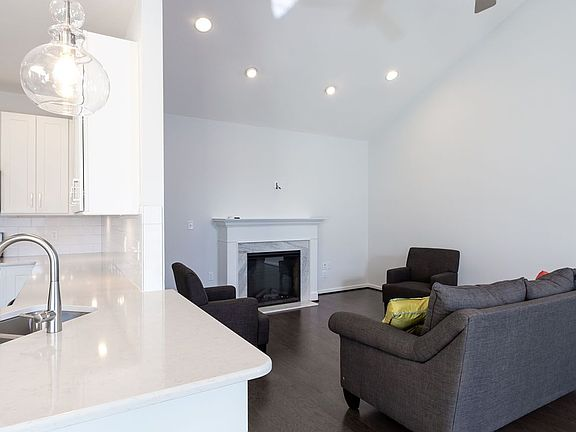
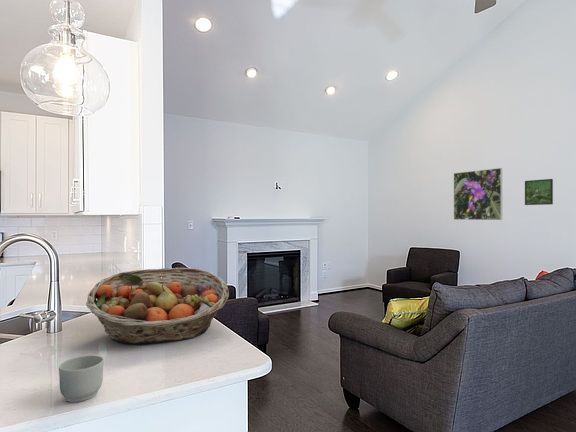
+ mug [58,354,104,403]
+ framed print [524,178,554,206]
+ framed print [453,167,503,221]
+ fruit basket [85,267,230,345]
